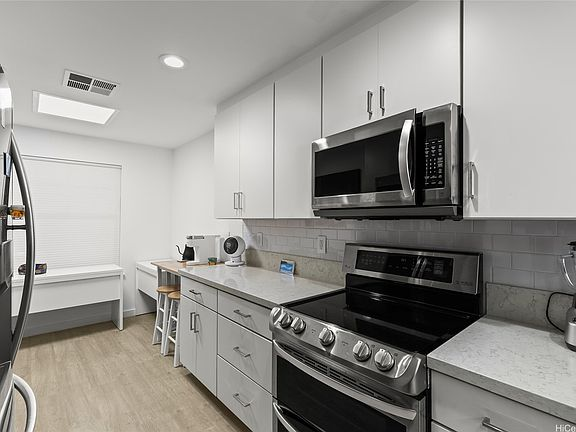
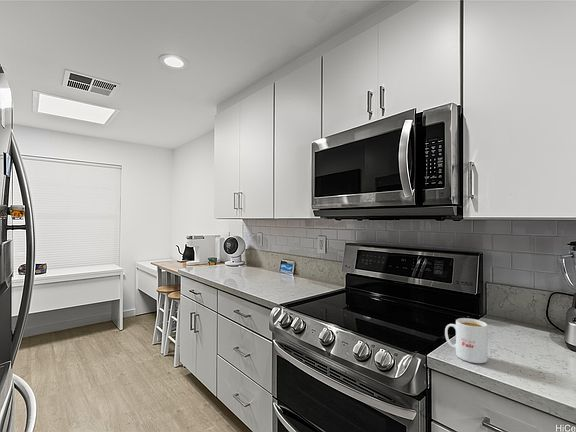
+ mug [444,317,489,364]
